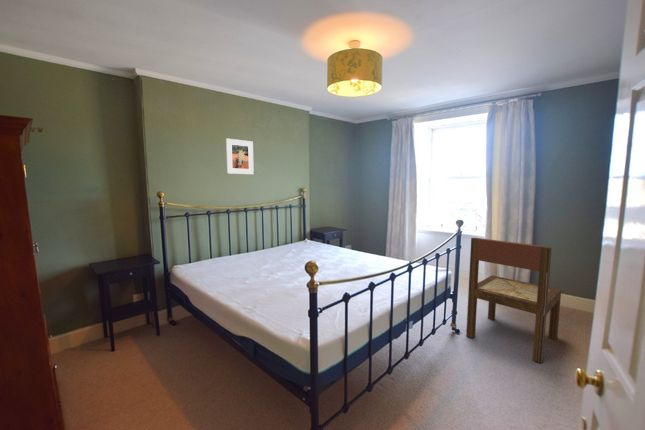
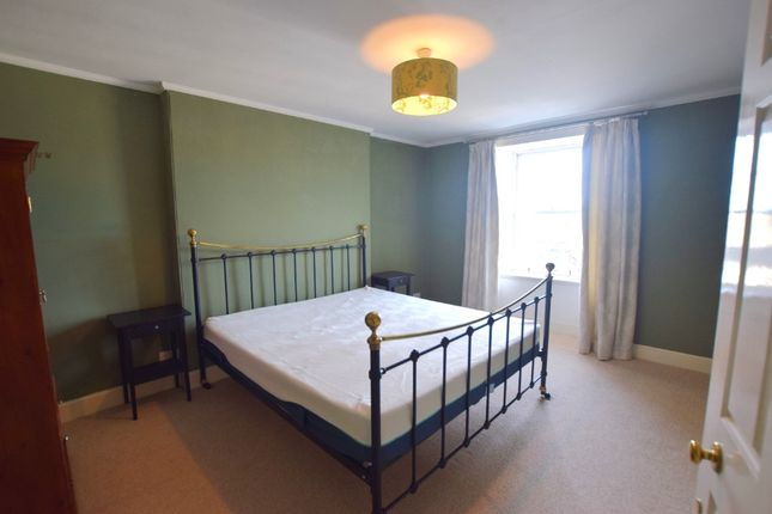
- dining chair [465,237,562,364]
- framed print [225,138,255,175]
